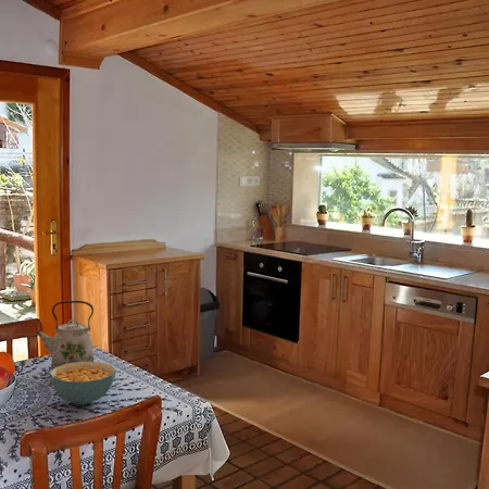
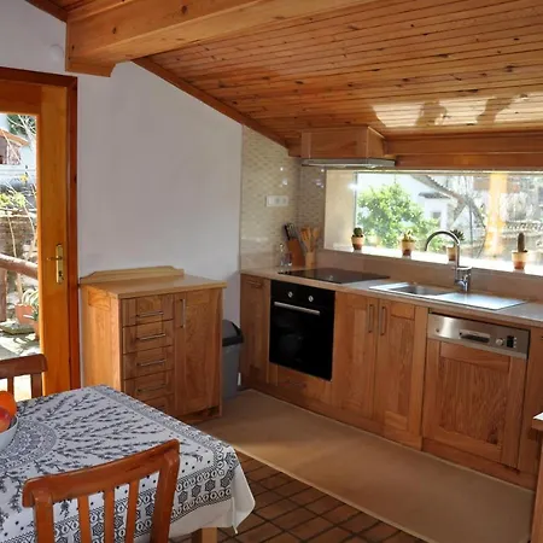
- kettle [34,300,95,369]
- cereal bowl [49,361,117,406]
